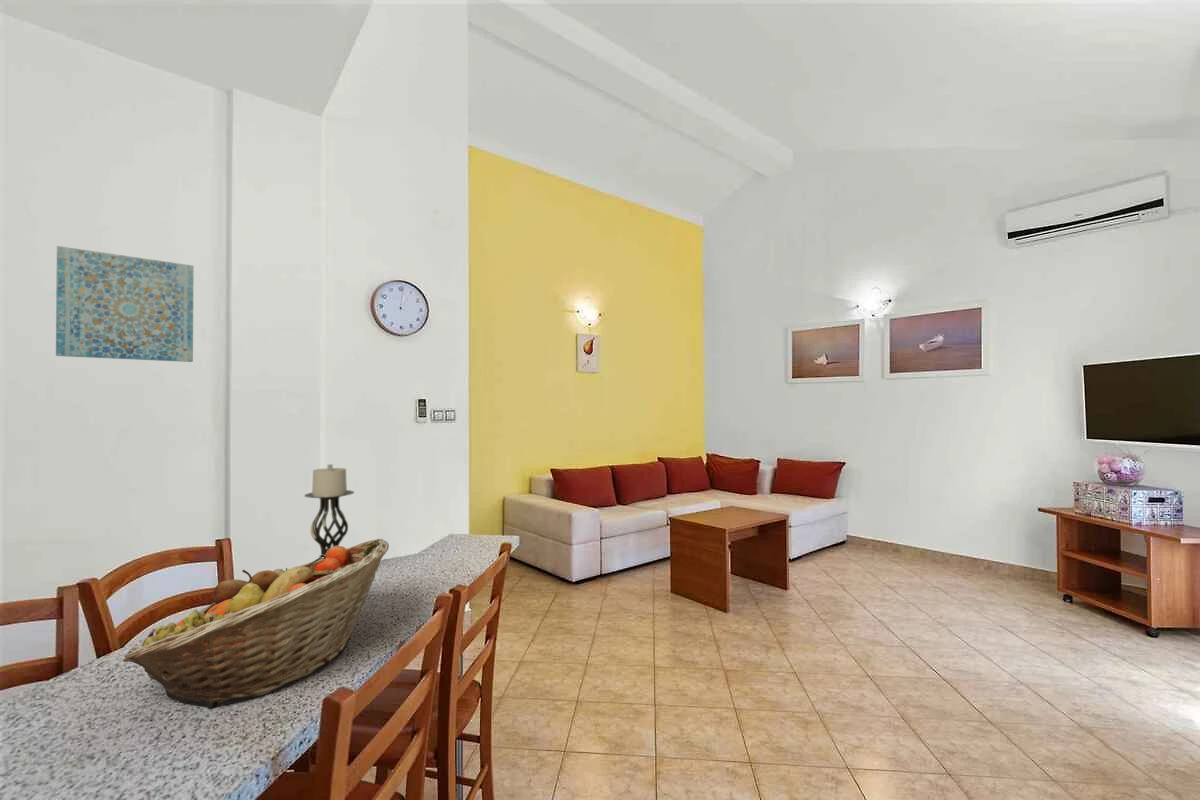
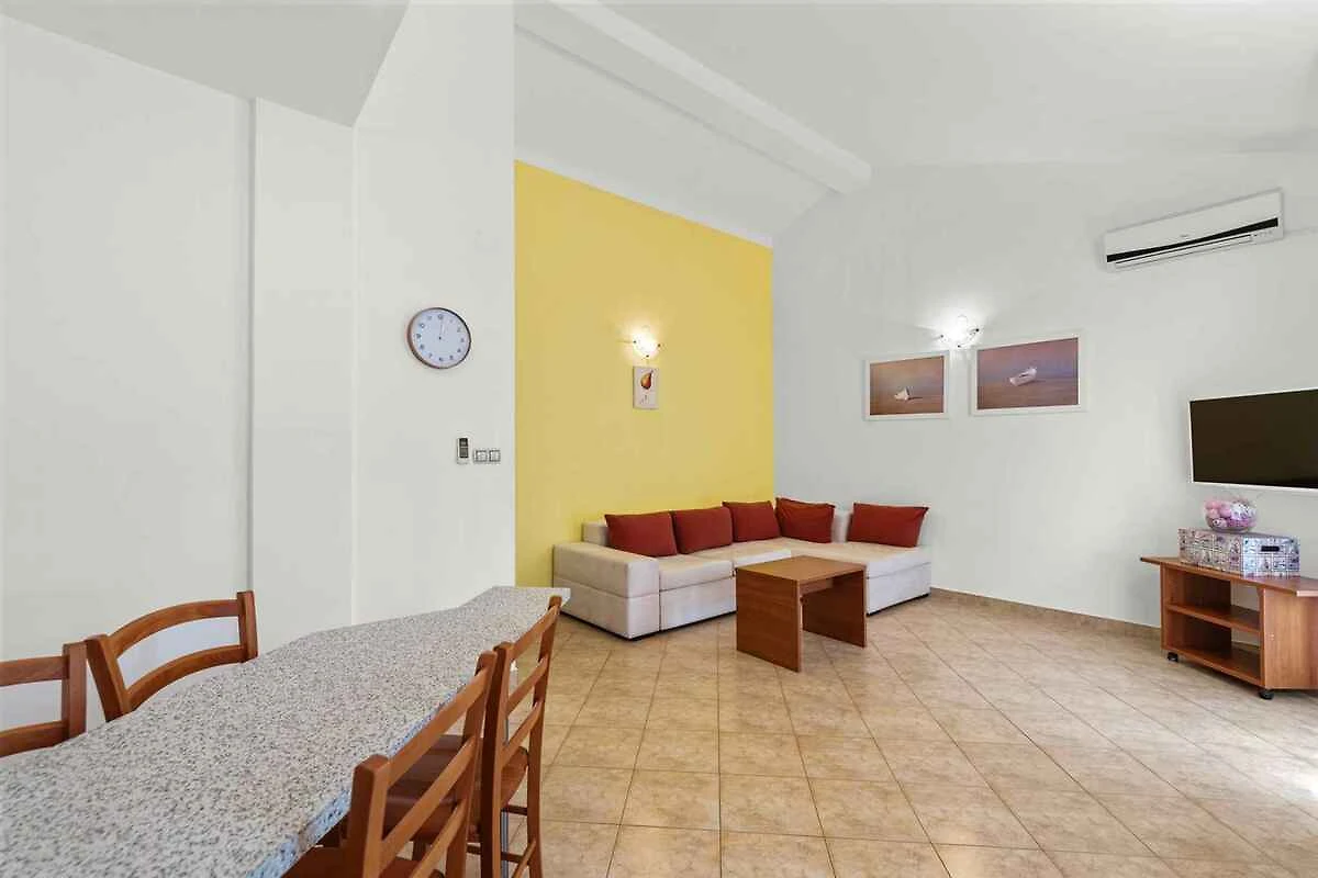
- candle holder [303,463,355,558]
- fruit basket [122,538,390,710]
- wall art [55,245,195,363]
